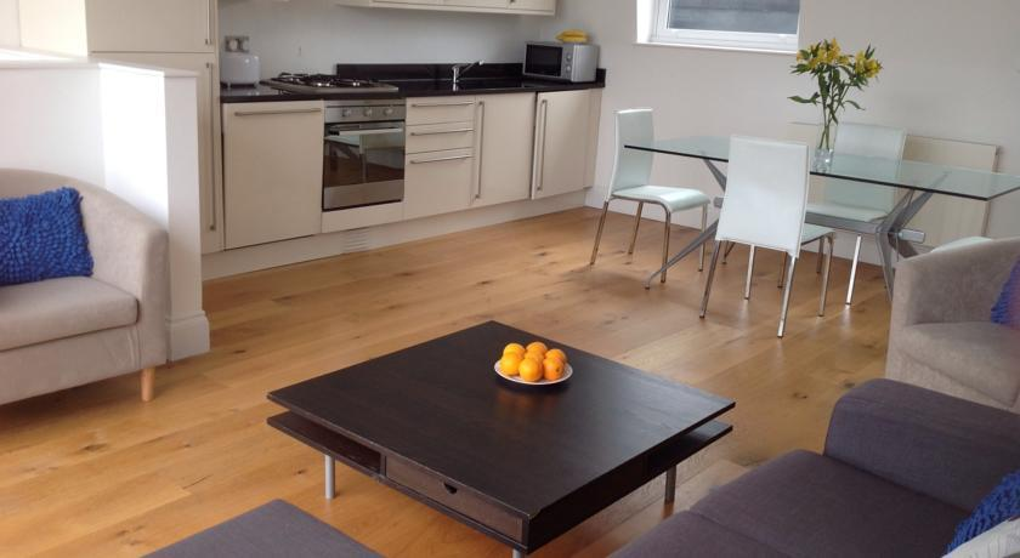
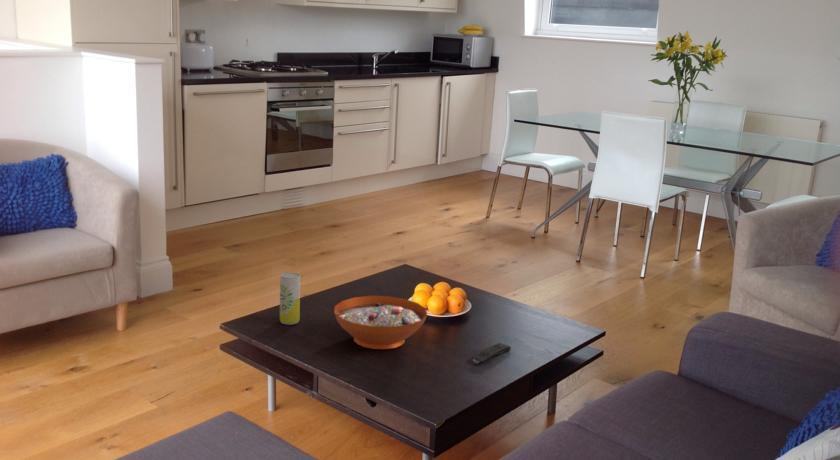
+ remote control [471,342,512,365]
+ beverage can [279,272,301,326]
+ decorative bowl [333,295,428,350]
